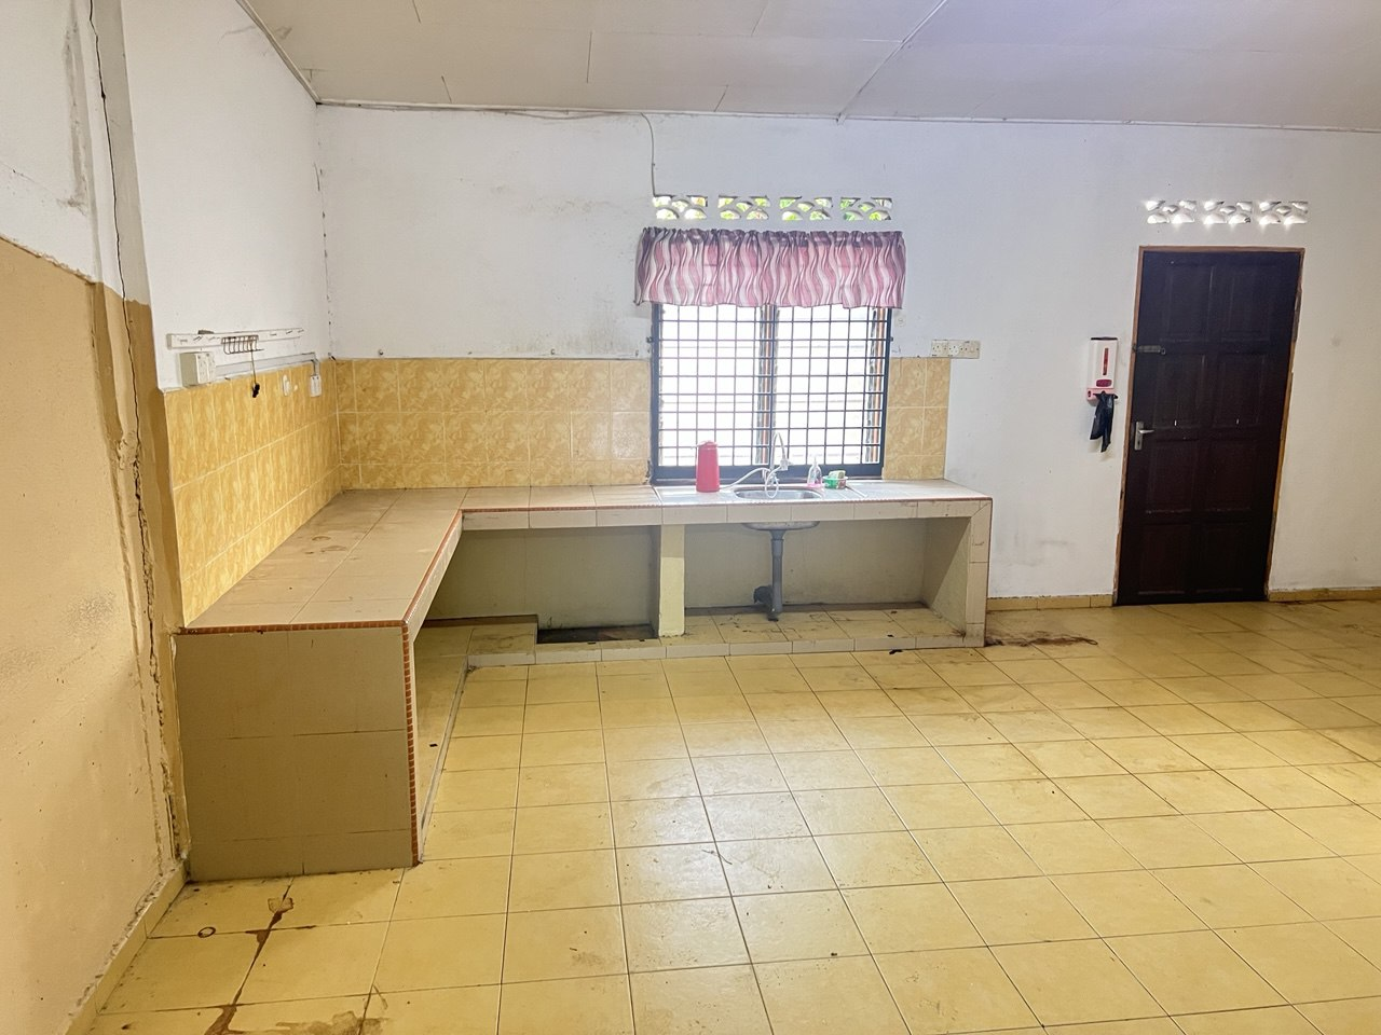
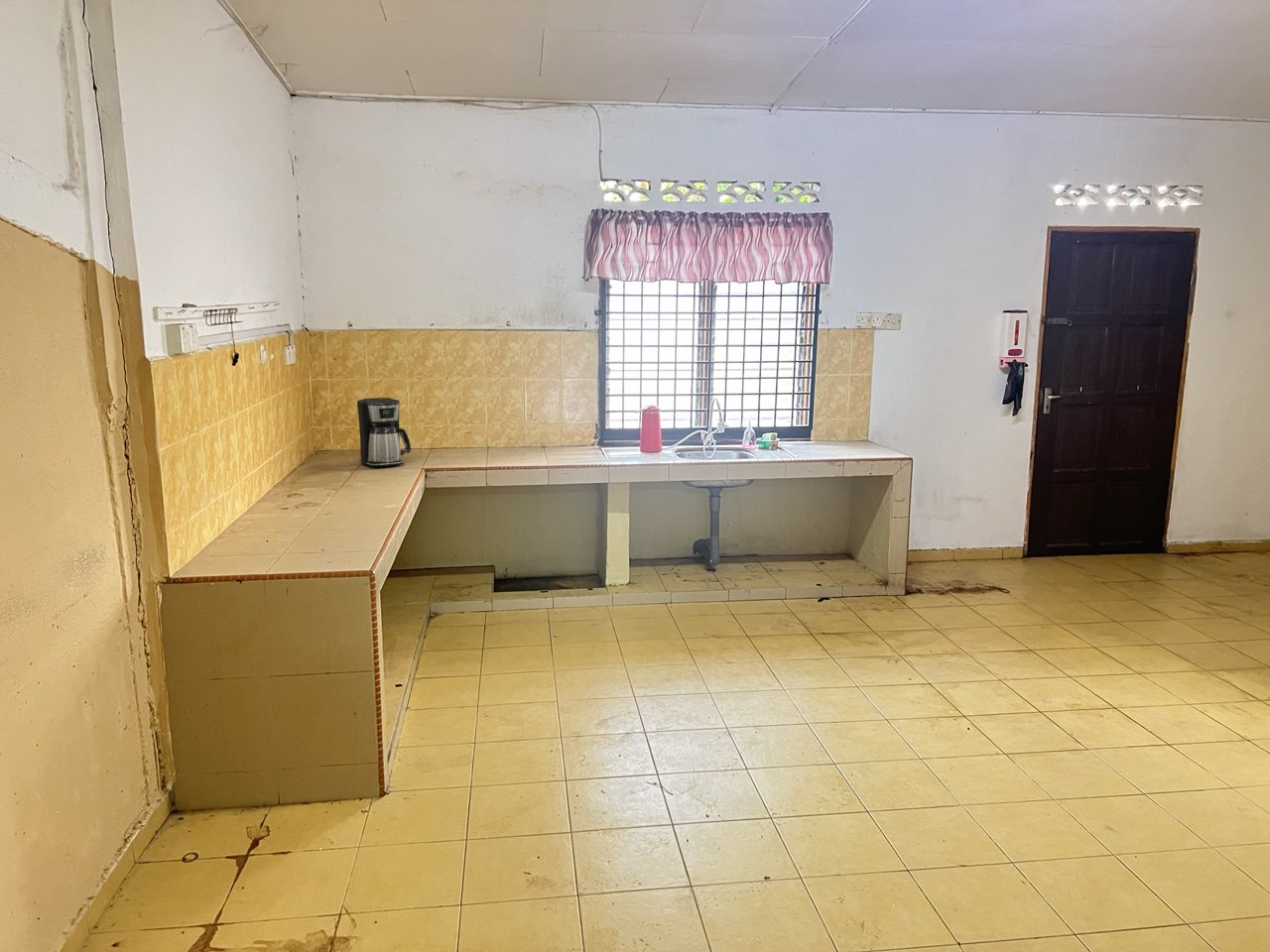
+ coffee maker [356,397,412,468]
